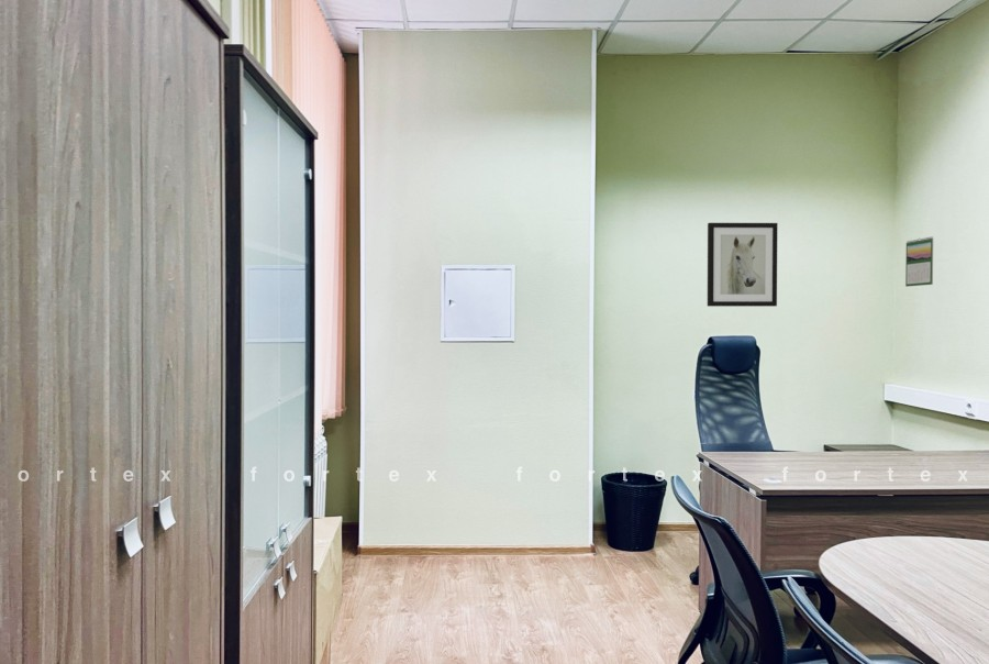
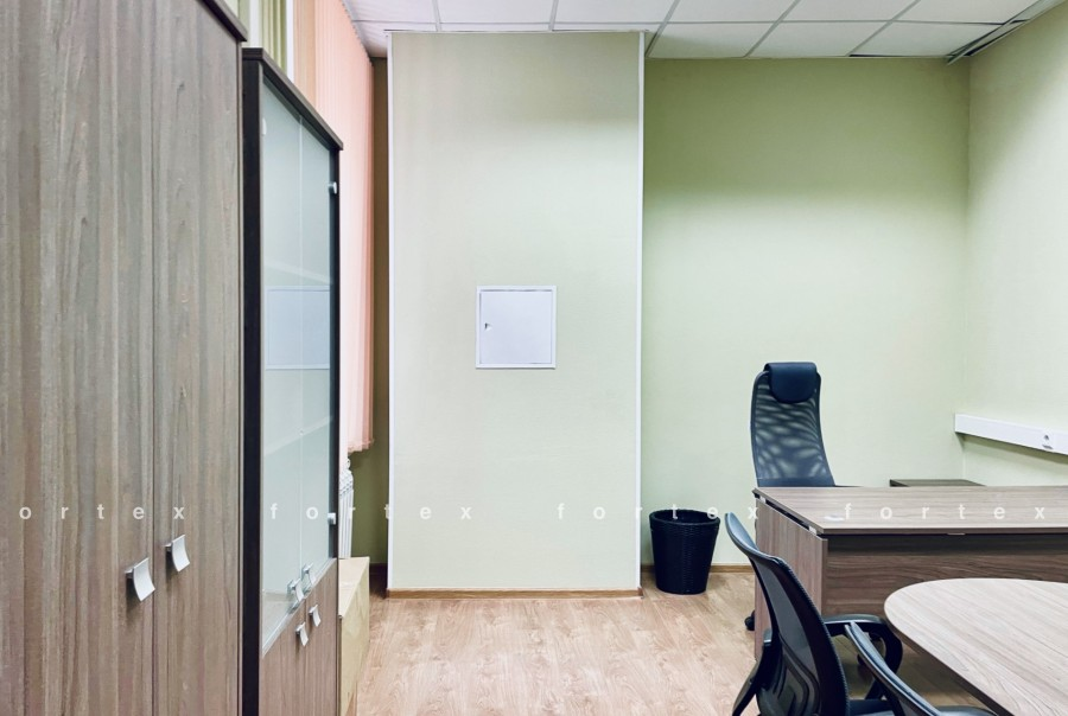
- calendar [904,235,934,288]
- wall art [707,222,779,308]
